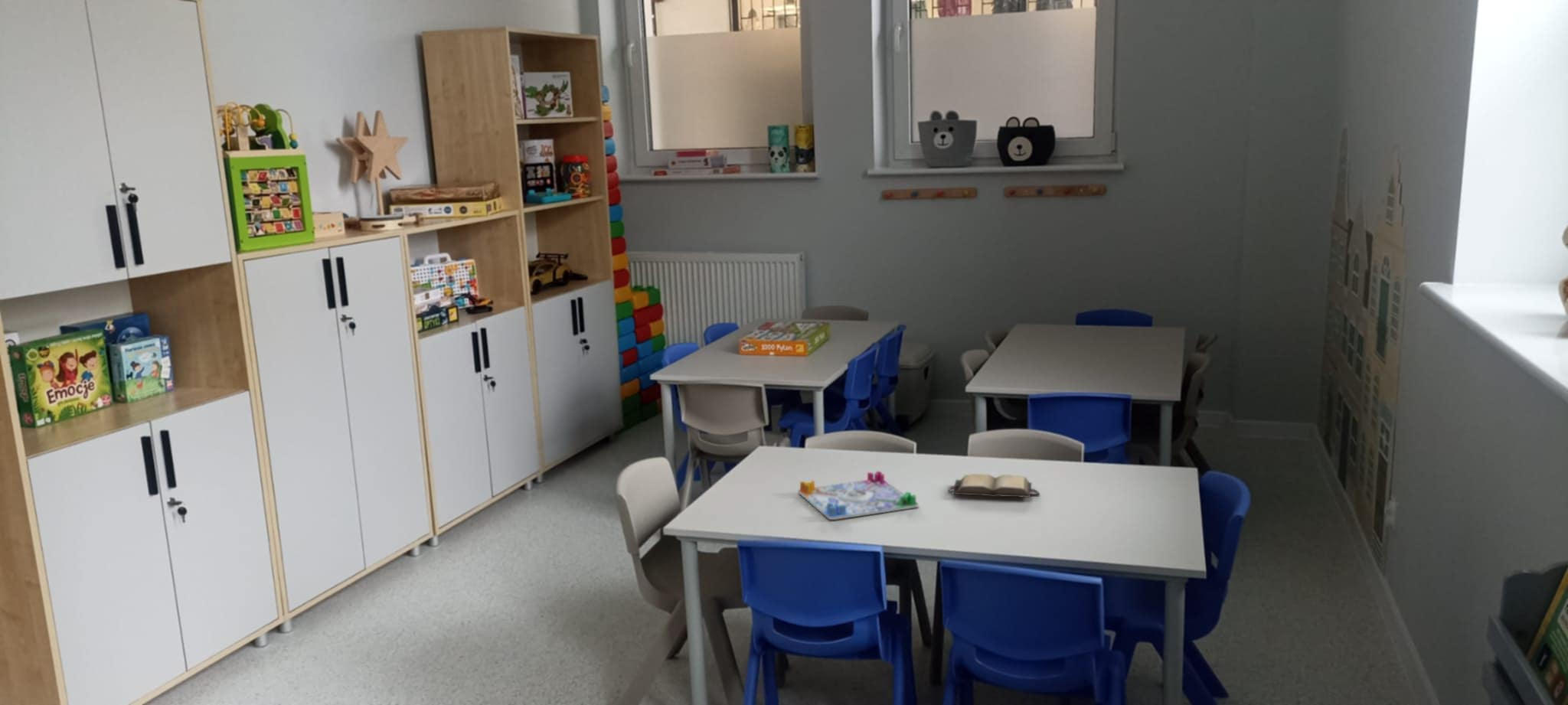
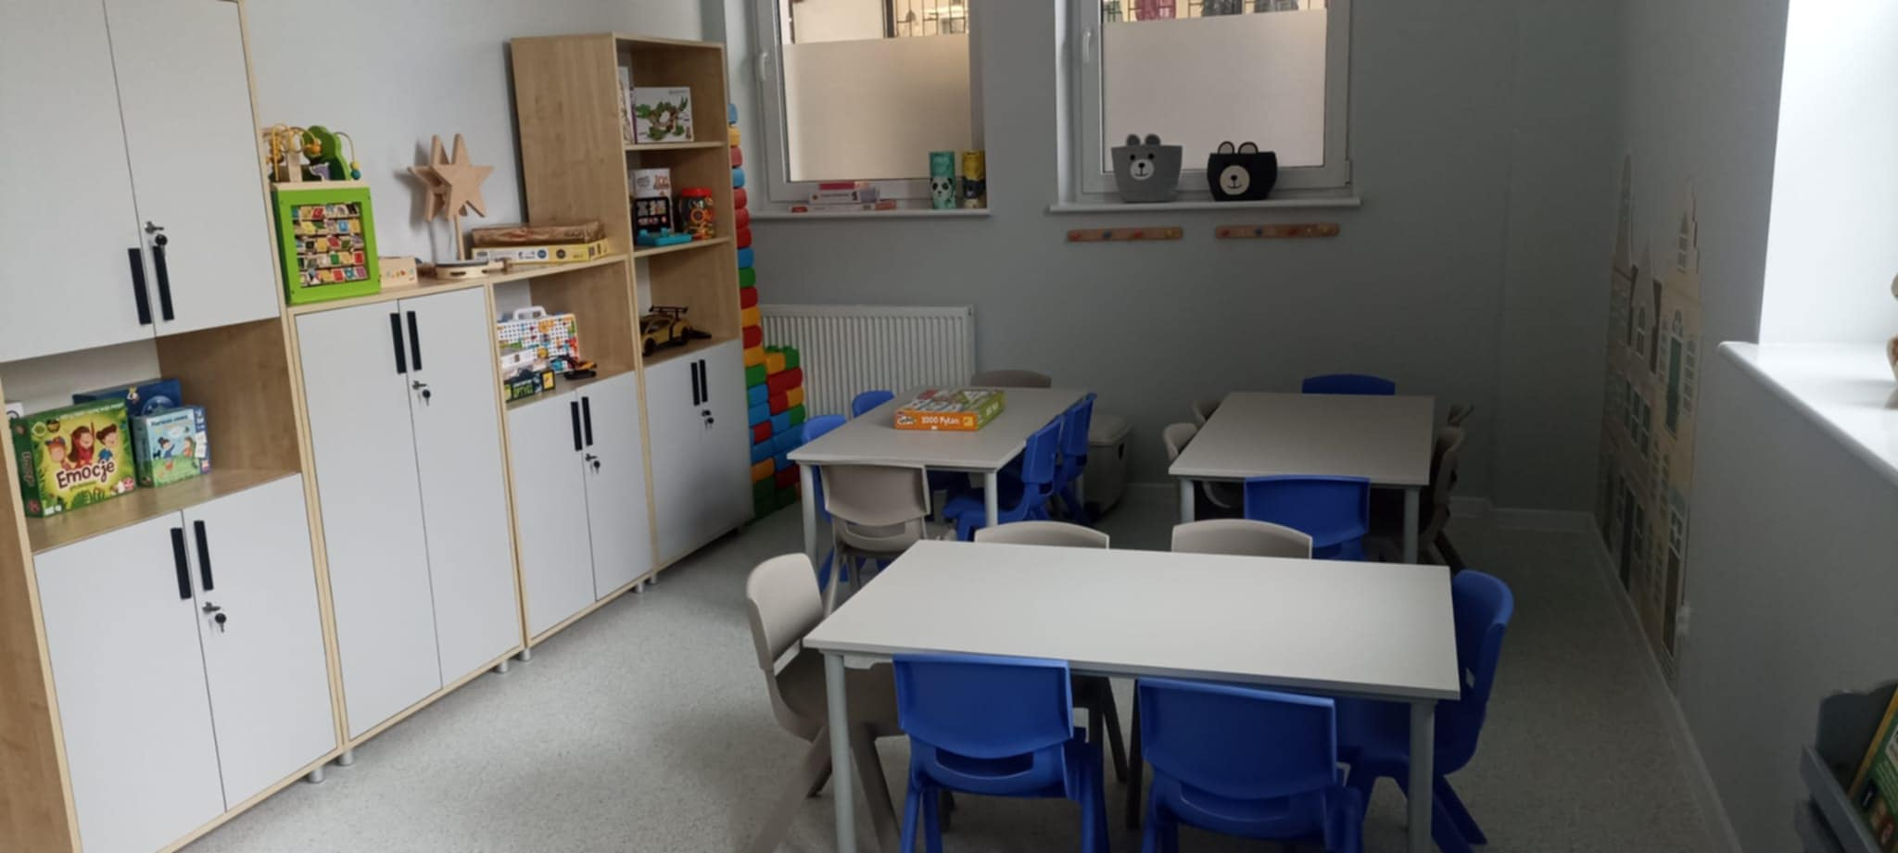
- hardback book [947,473,1040,498]
- board game [797,470,920,521]
